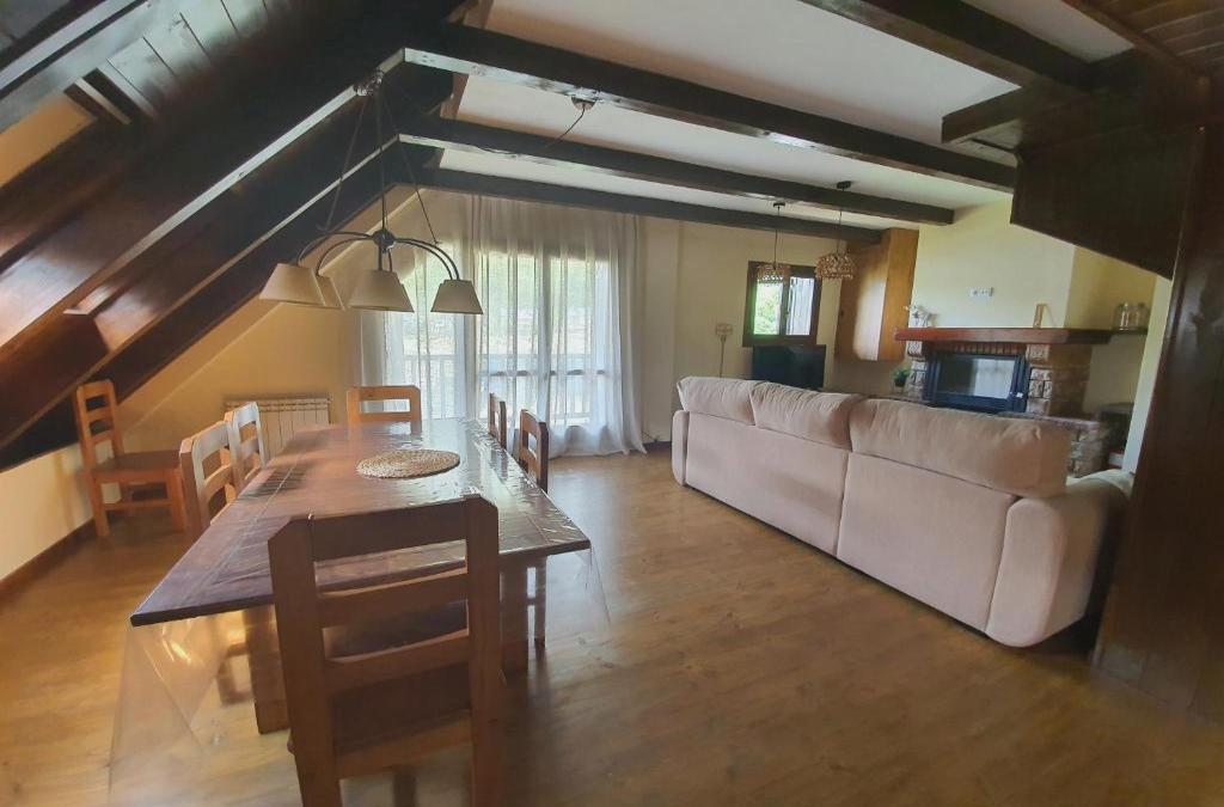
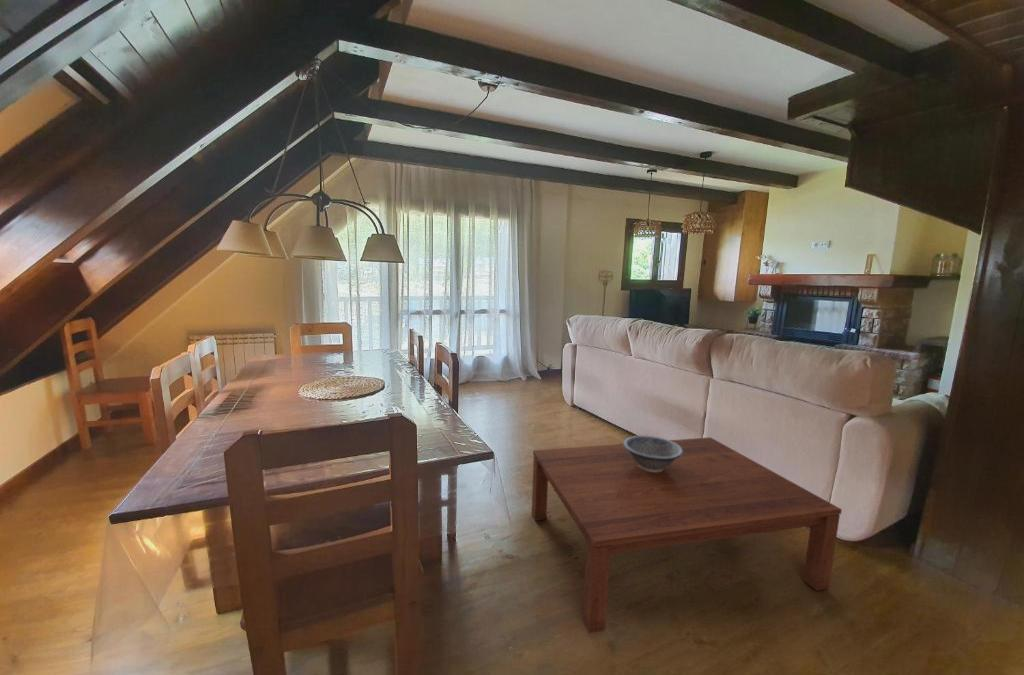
+ decorative bowl [622,435,683,472]
+ coffee table [531,436,843,634]
